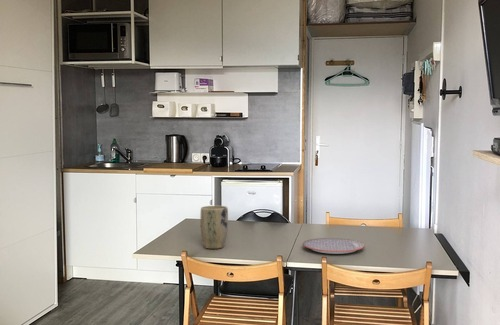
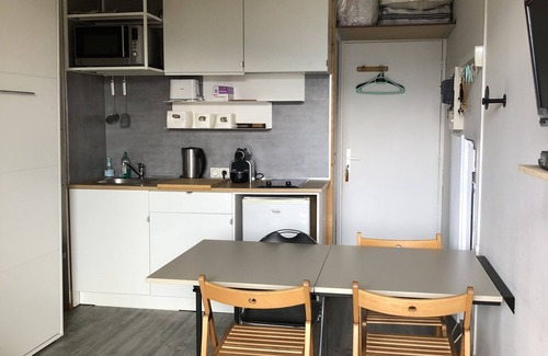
- plant pot [200,205,229,250]
- plate [302,237,366,255]
